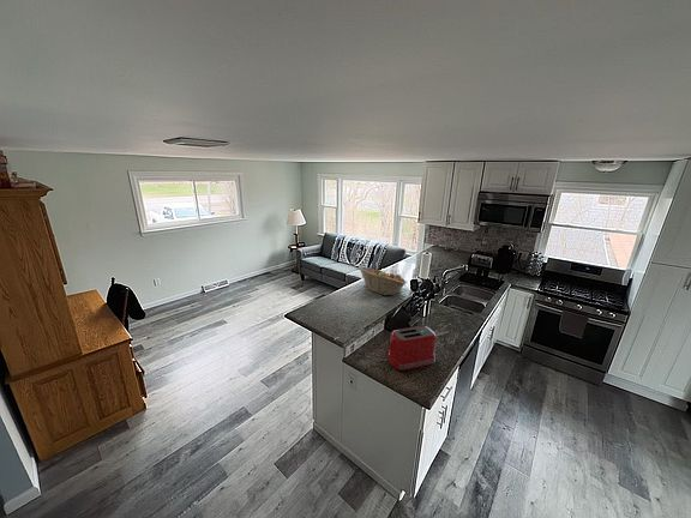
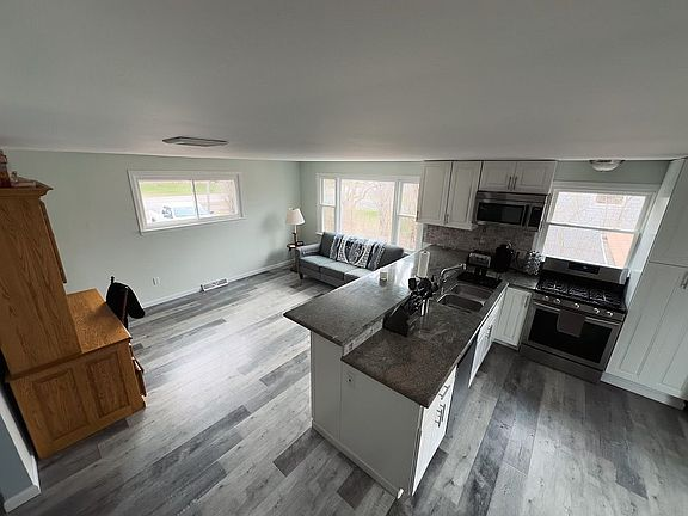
- toaster [386,325,438,372]
- fruit basket [357,265,408,296]
